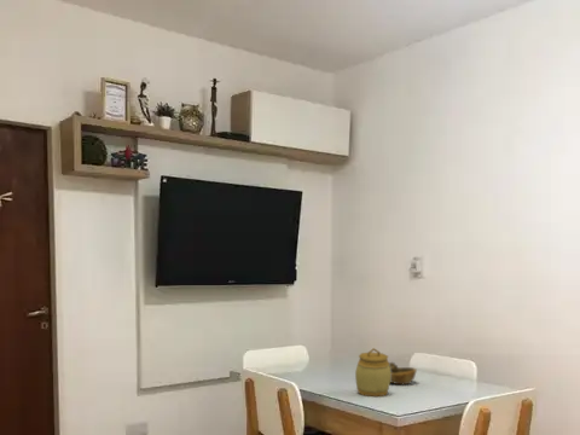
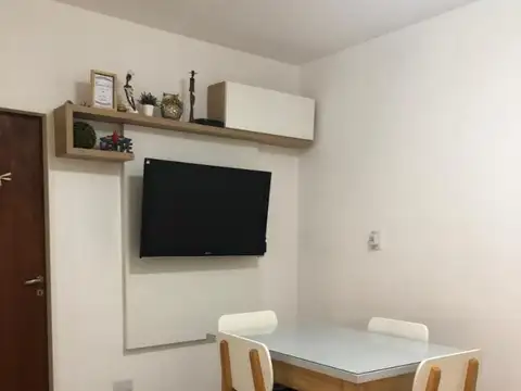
- jar [354,347,392,398]
- decorative bowl [388,361,418,385]
